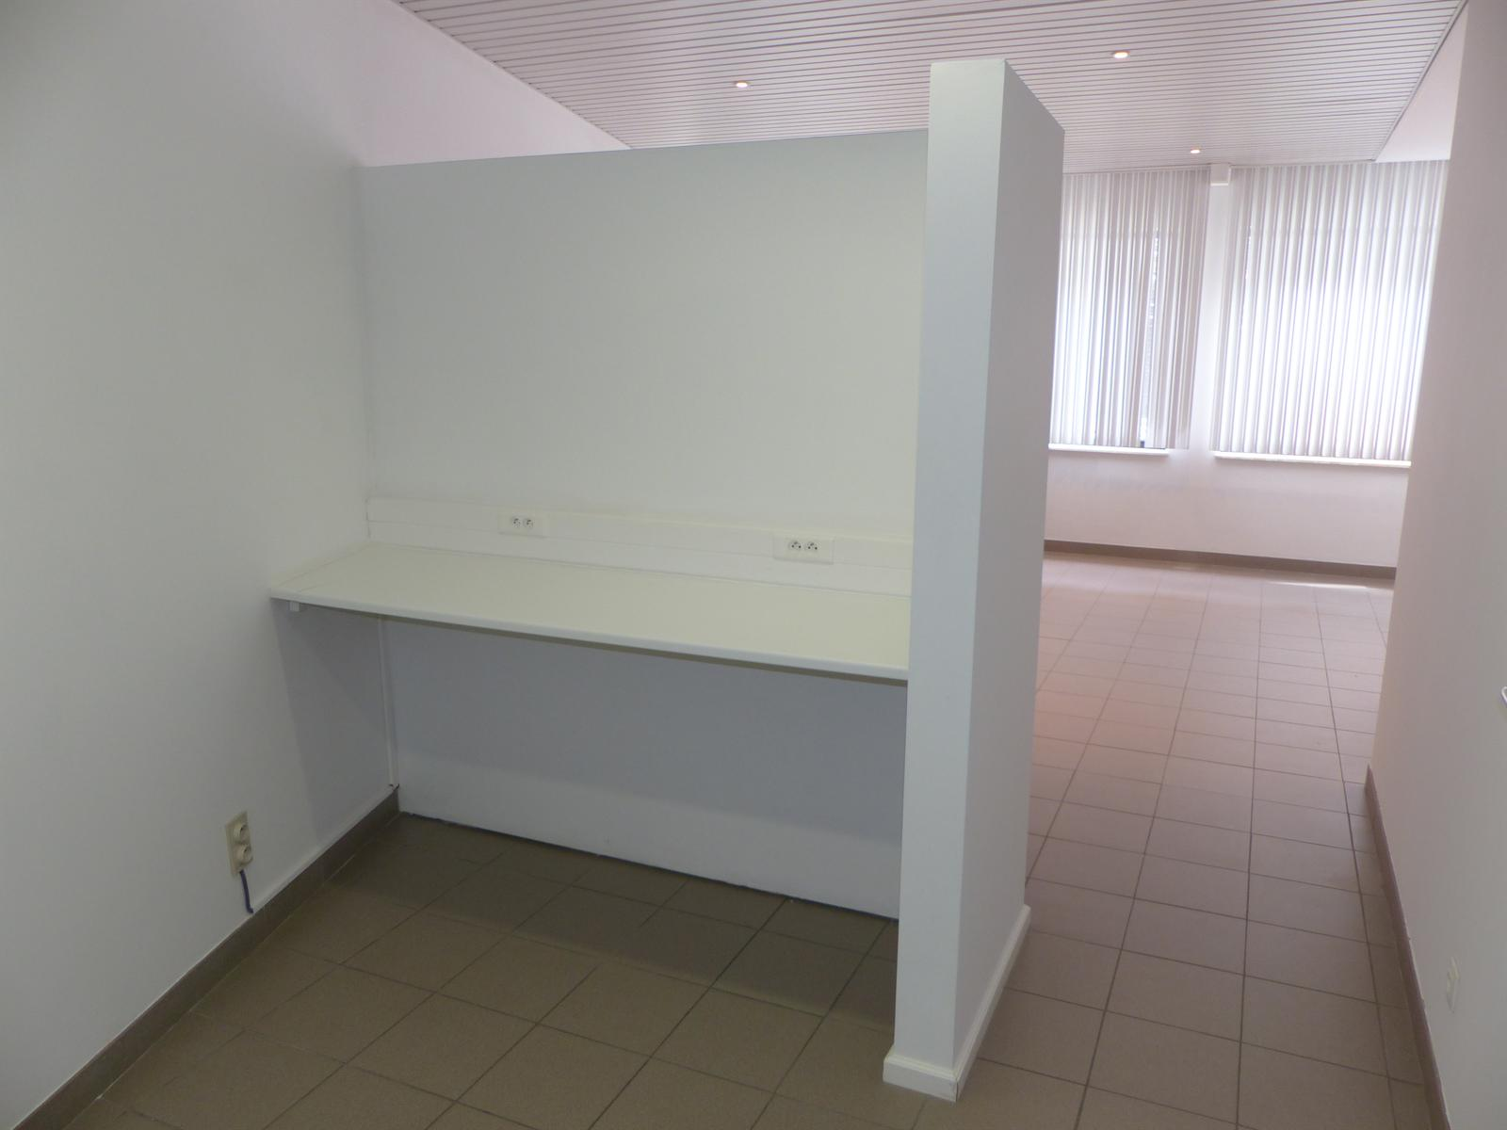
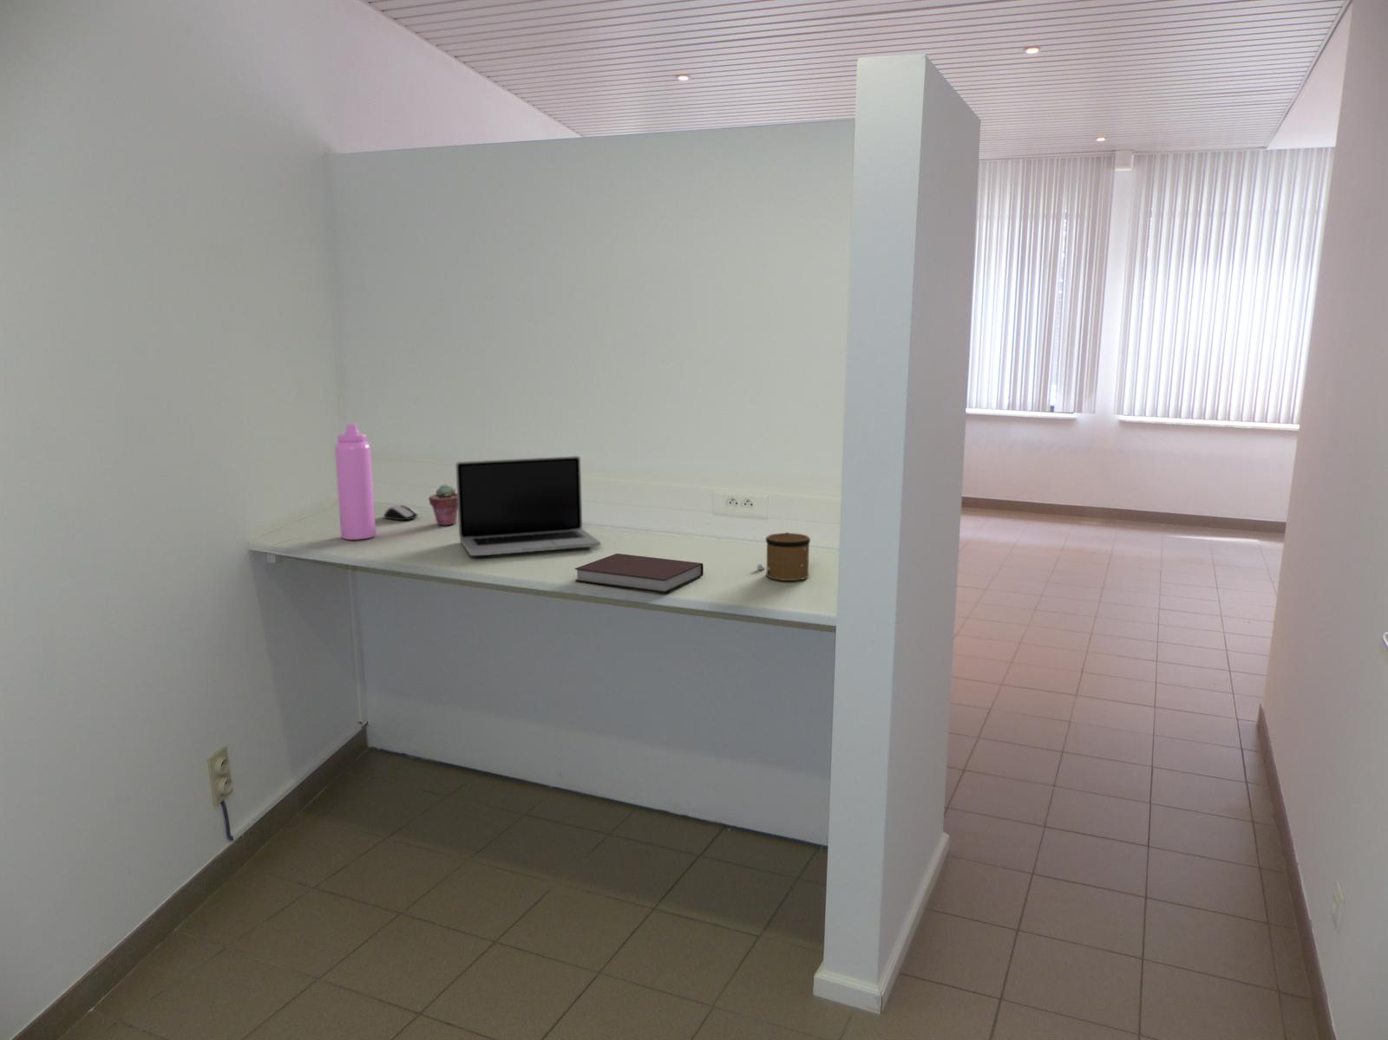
+ laptop [455,456,602,556]
+ notebook [574,553,705,593]
+ computer mouse [383,504,419,521]
+ speaker [755,531,811,581]
+ water bottle [334,423,376,541]
+ potted succulent [427,484,458,527]
